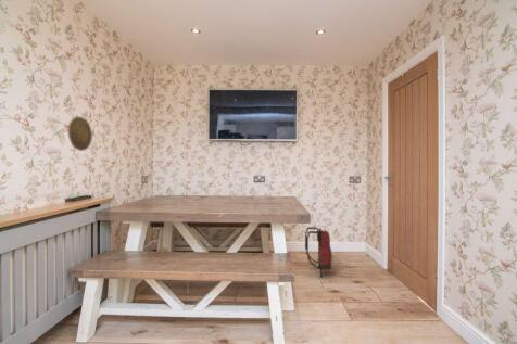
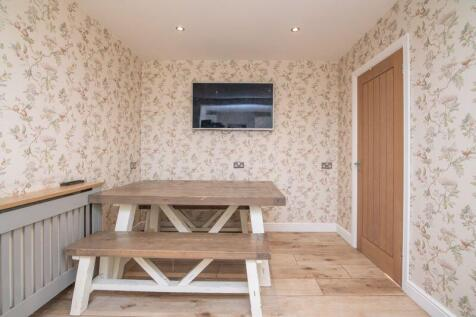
- backpack [304,226,333,279]
- decorative plate [67,116,93,152]
